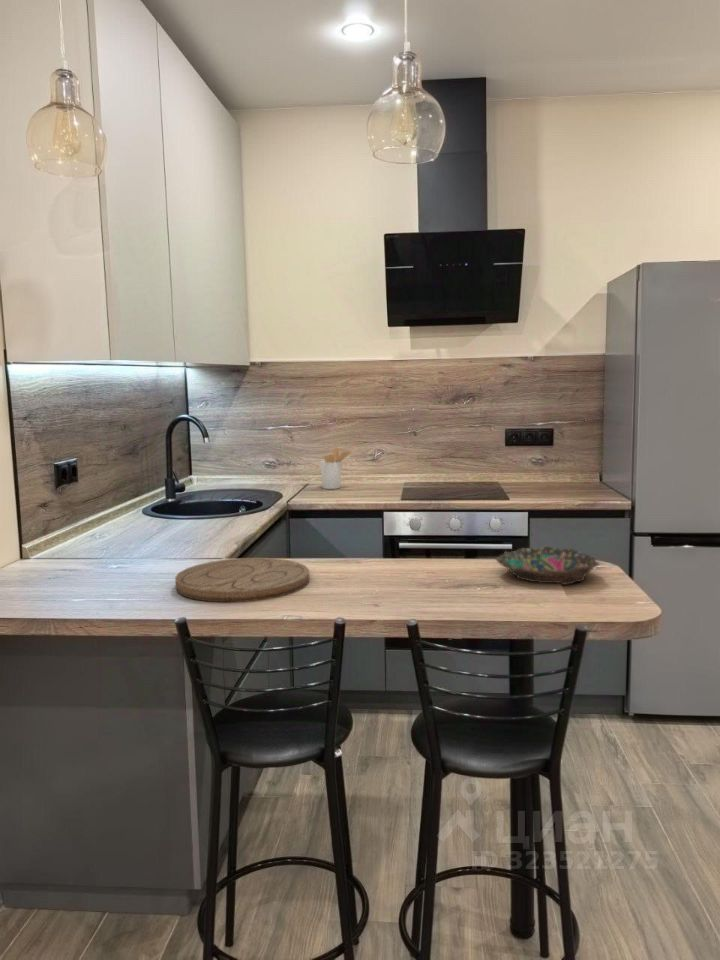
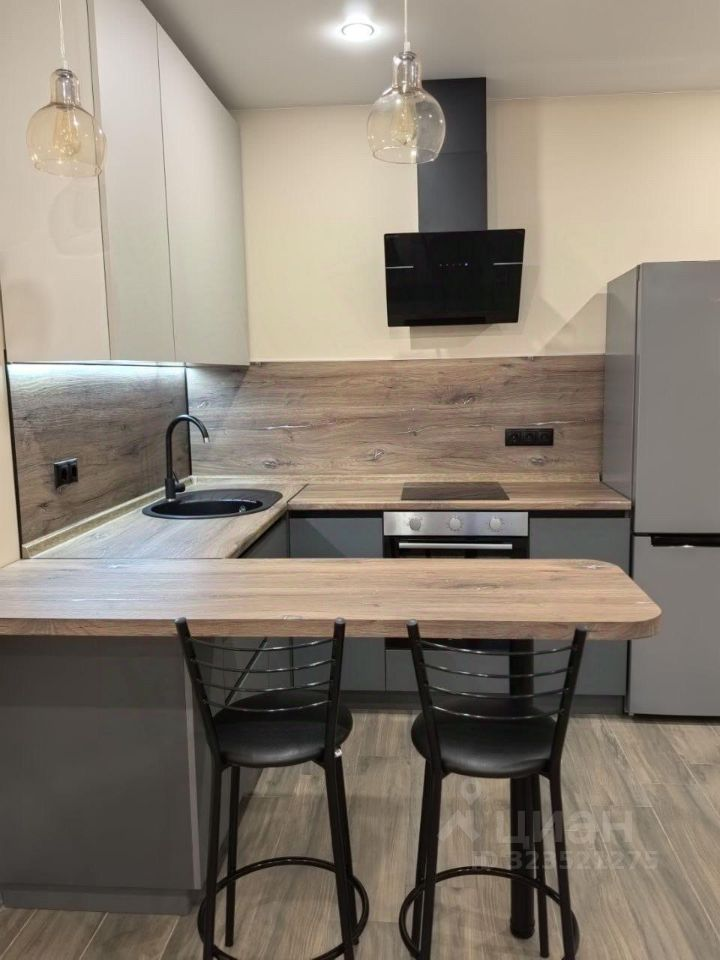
- bowl [495,544,601,586]
- cutting board [174,557,310,603]
- utensil holder [319,446,353,490]
